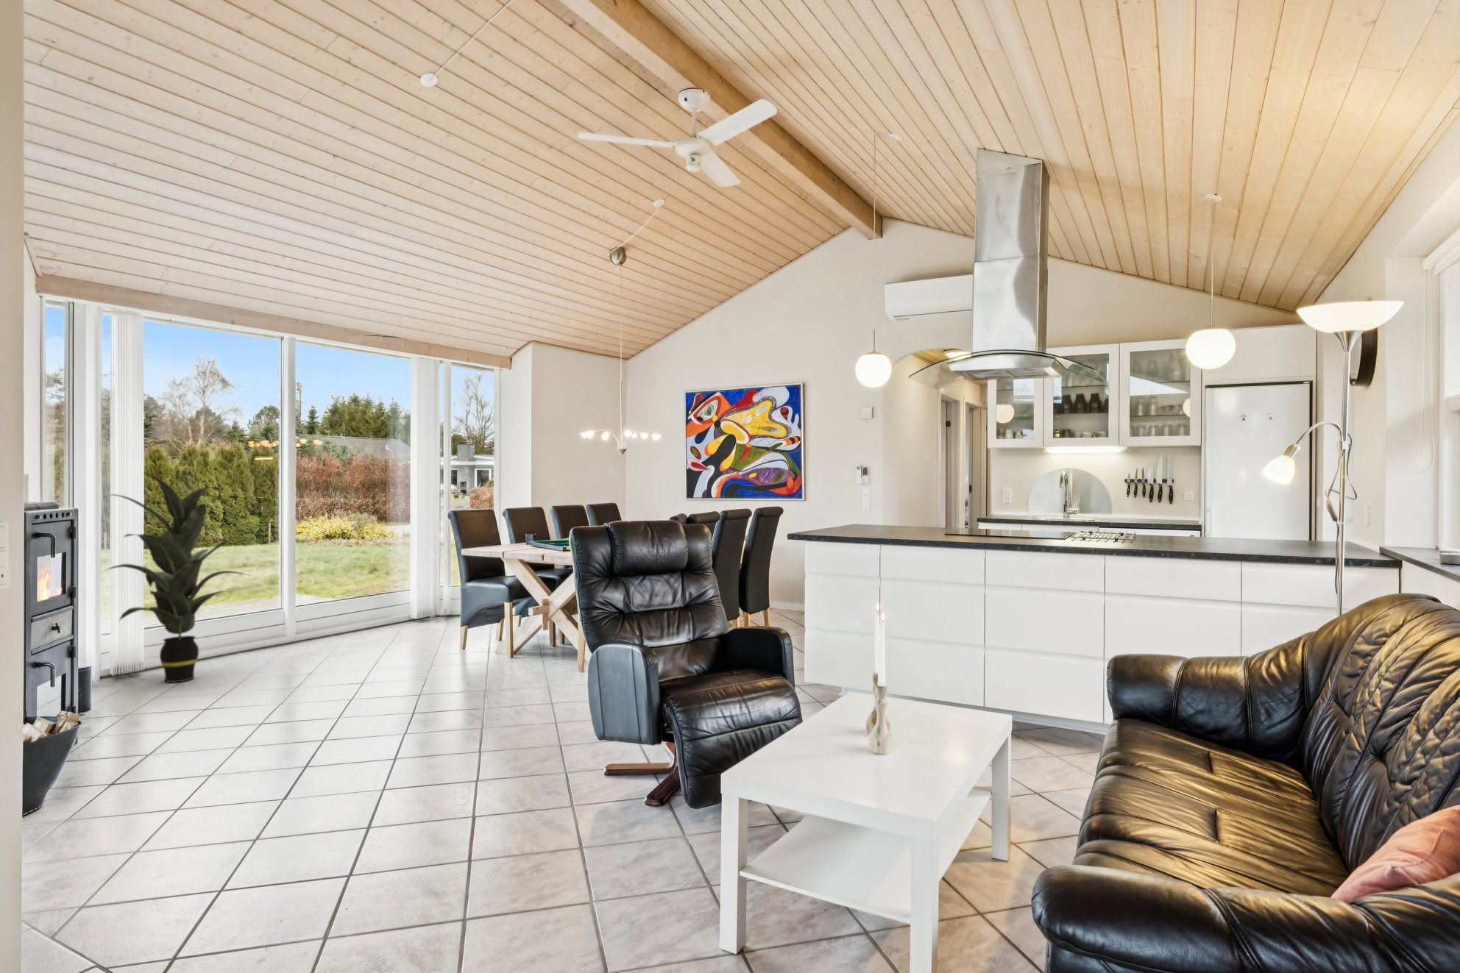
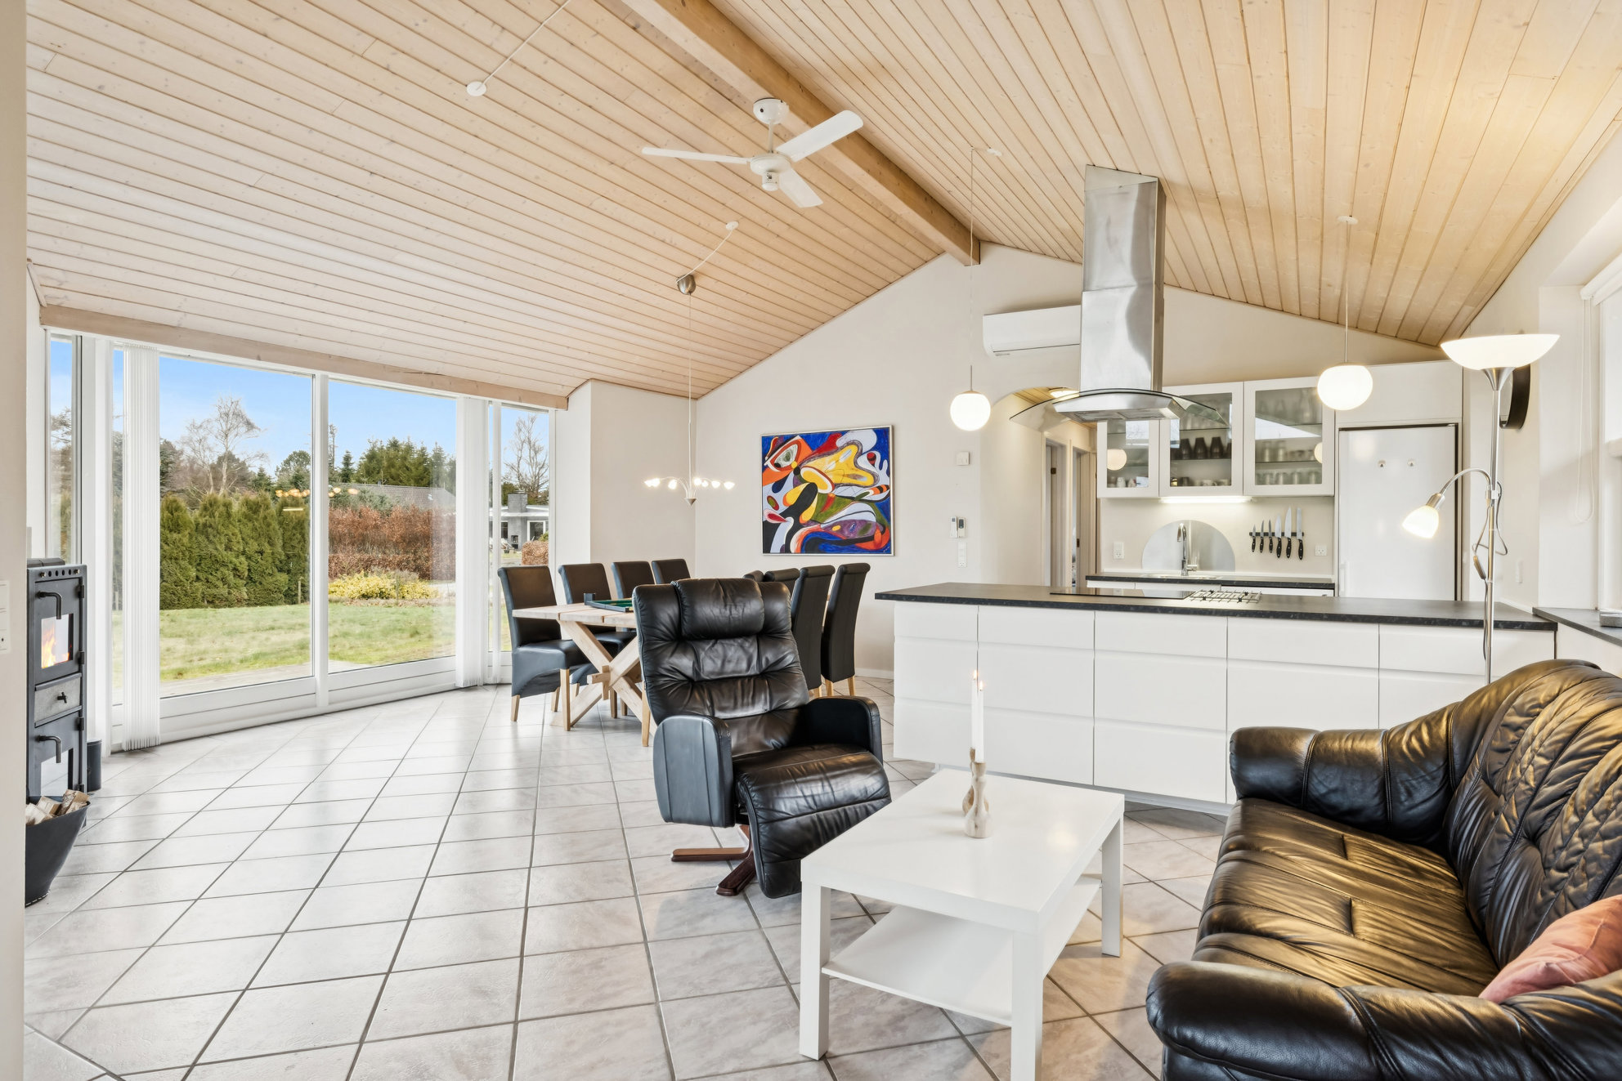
- indoor plant [100,476,252,683]
